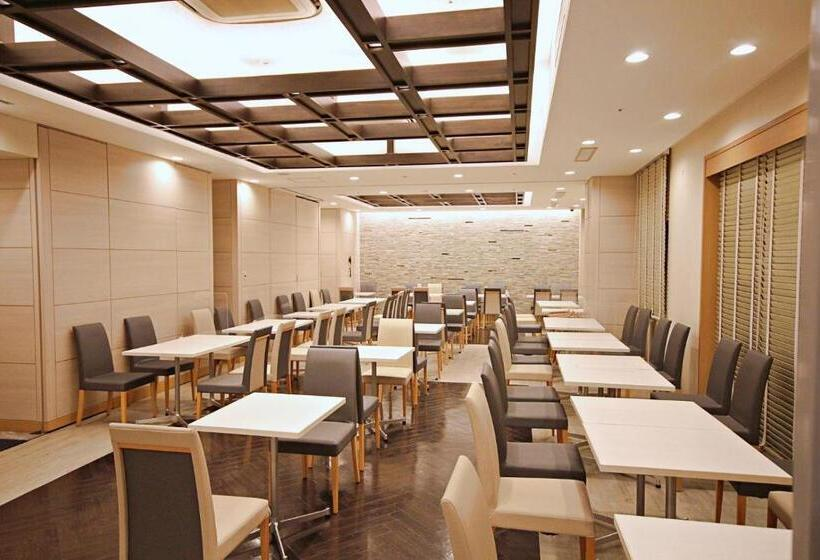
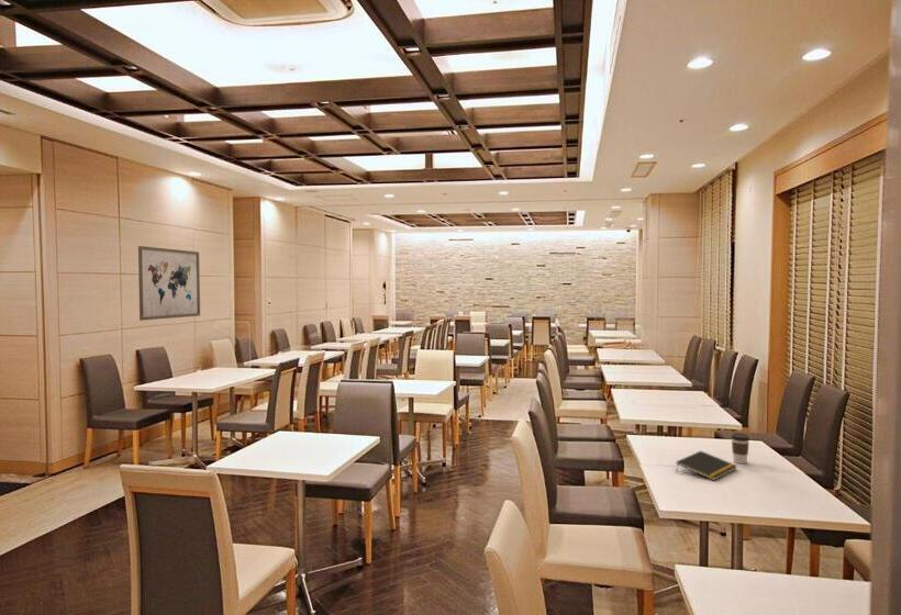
+ wall art [137,245,201,322]
+ notepad [675,450,738,481]
+ coffee cup [731,433,750,465]
